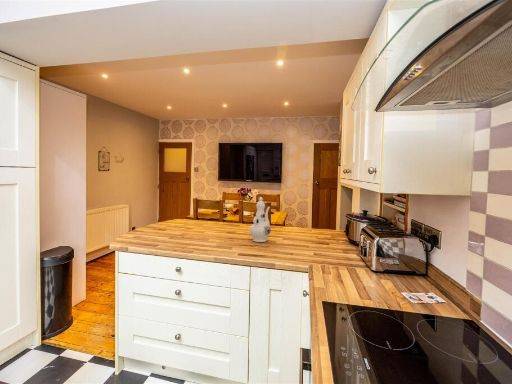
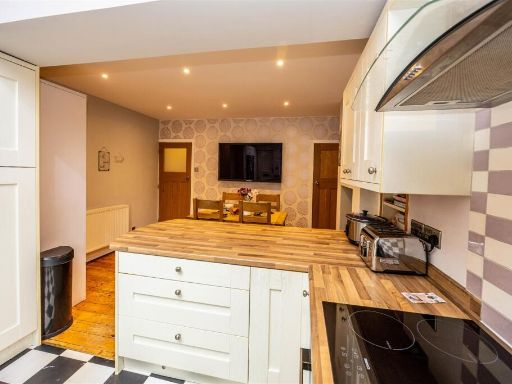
- chinaware [248,196,272,243]
